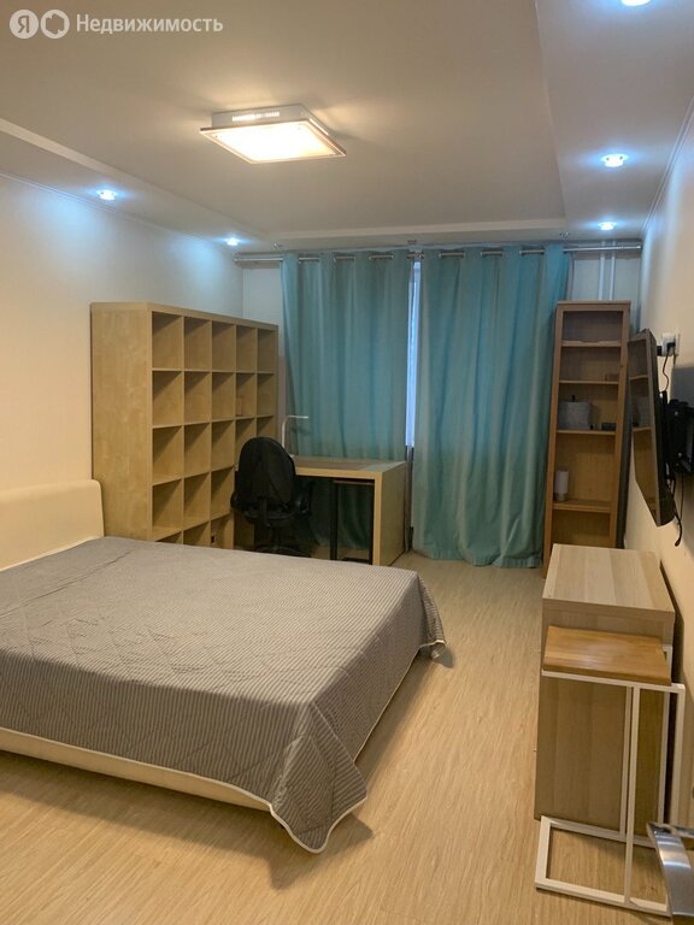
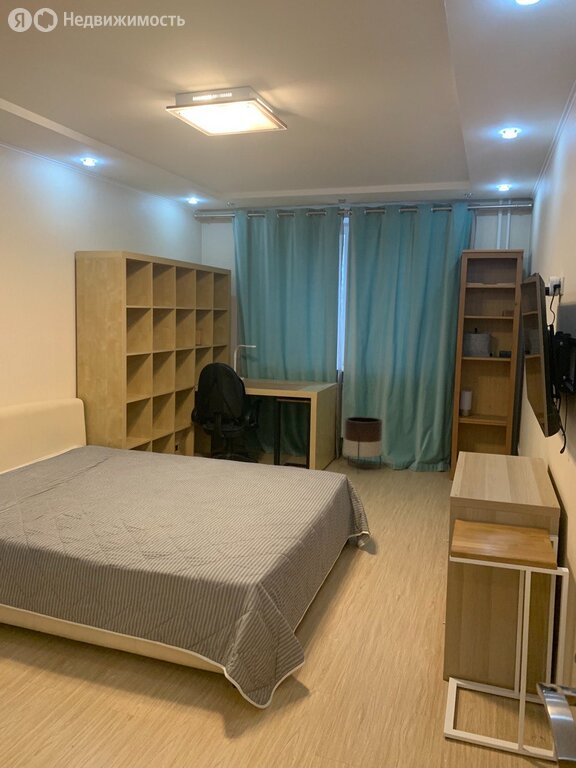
+ planter [343,416,383,474]
